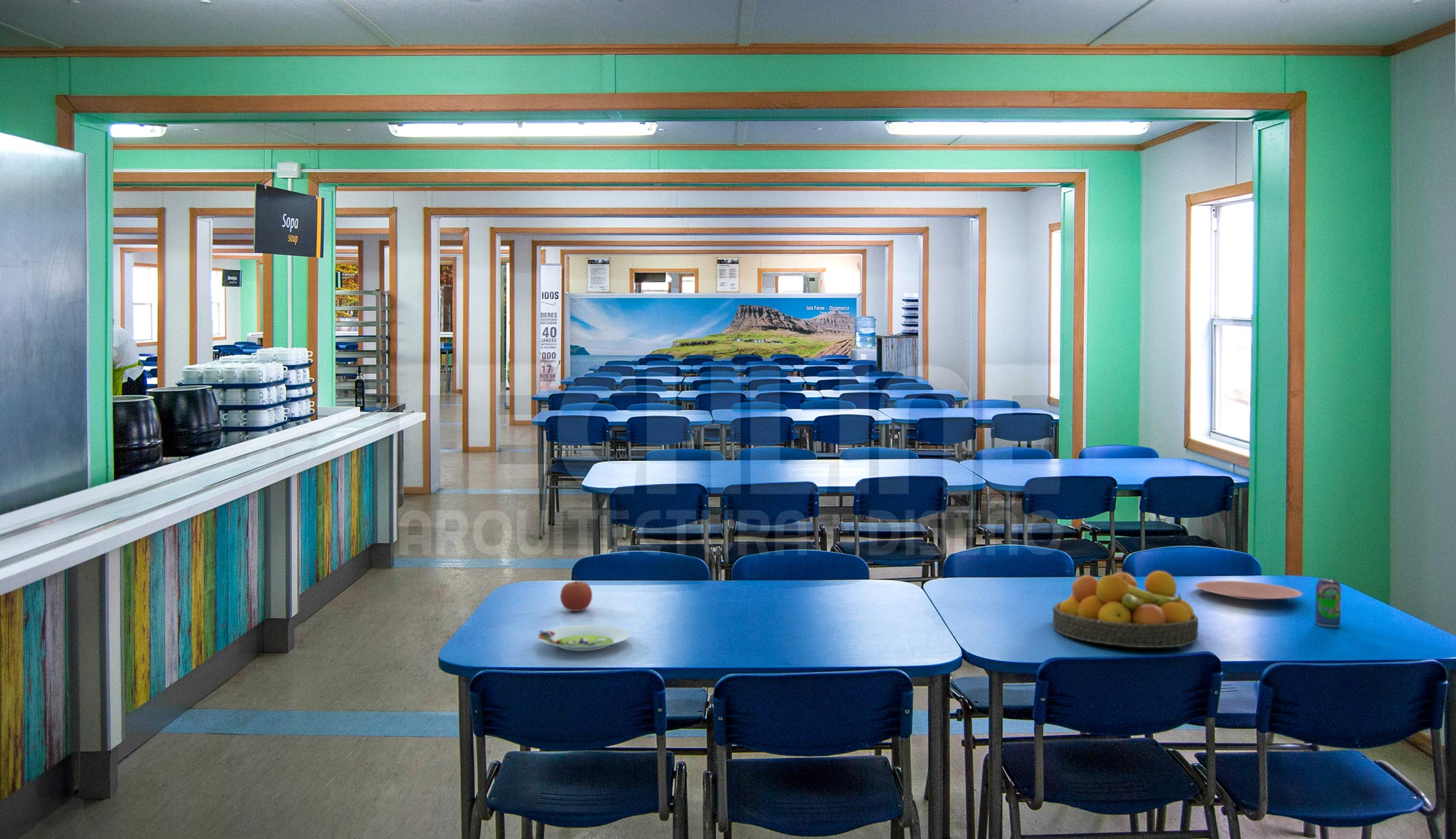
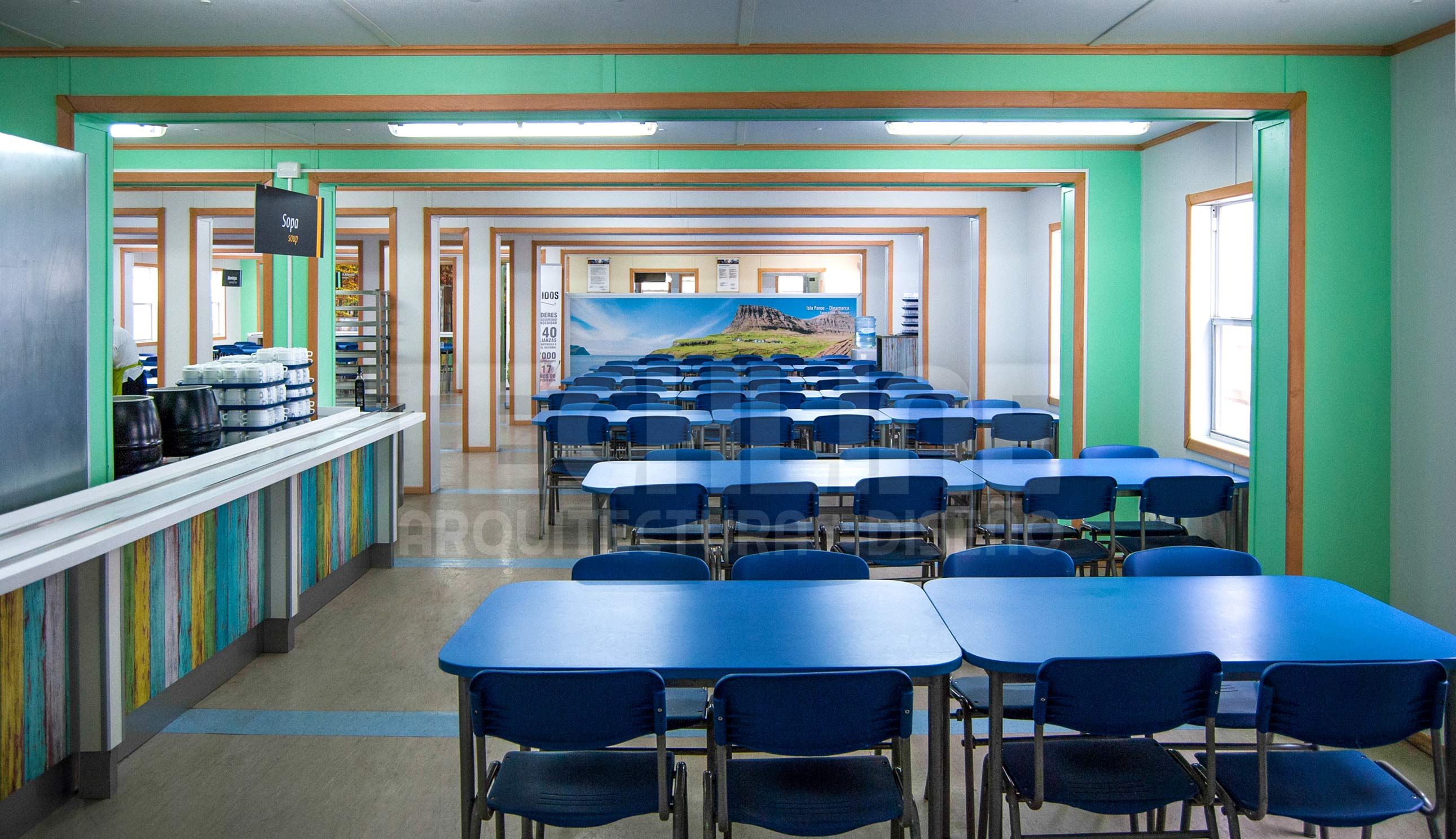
- beverage can [1314,578,1342,628]
- fruit bowl [1052,570,1199,648]
- salad plate [536,624,631,651]
- apple [560,575,593,612]
- plate [1194,580,1303,600]
